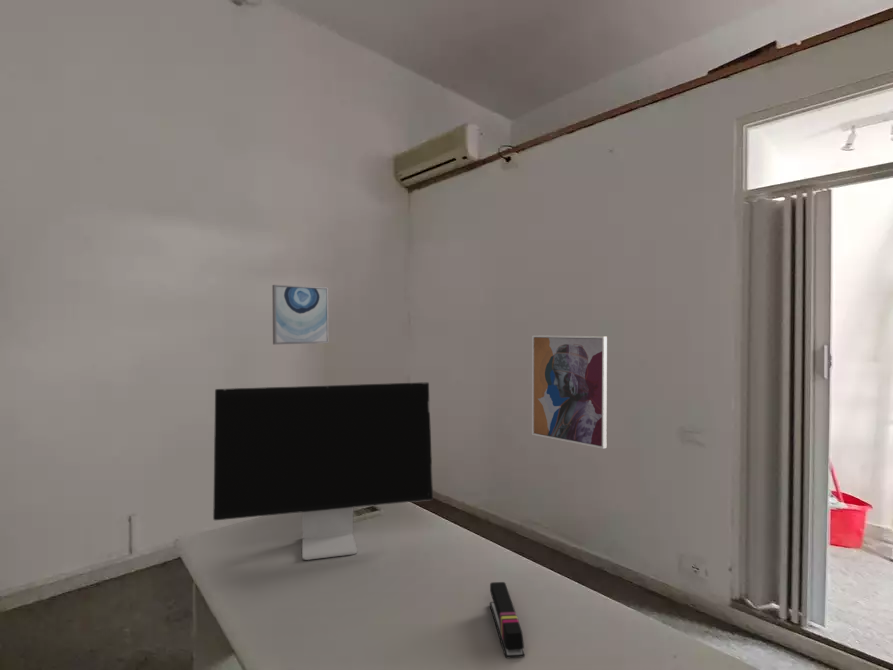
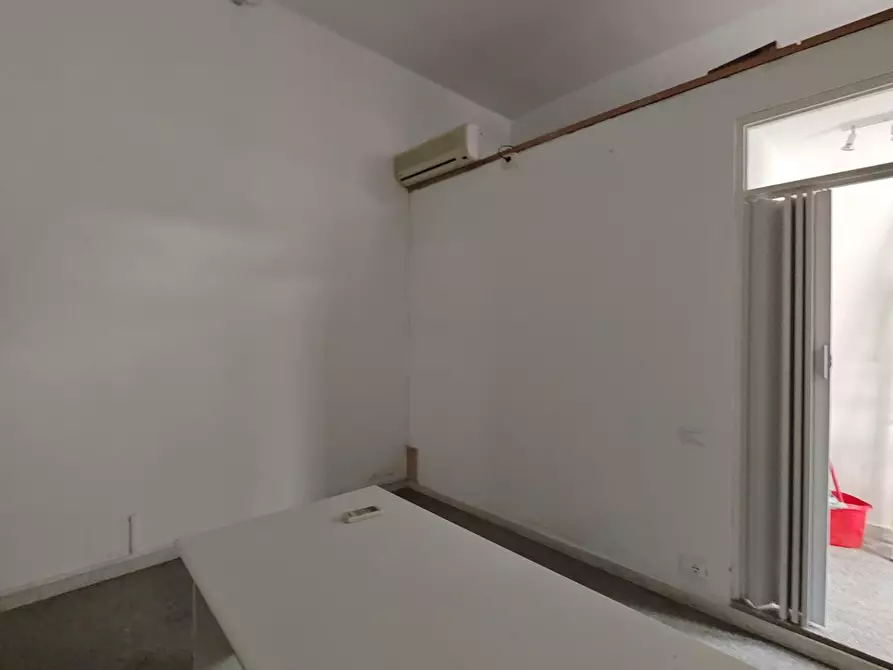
- stapler [489,581,525,659]
- computer monitor [212,381,434,561]
- wall art [271,284,329,345]
- wall art [531,335,608,450]
